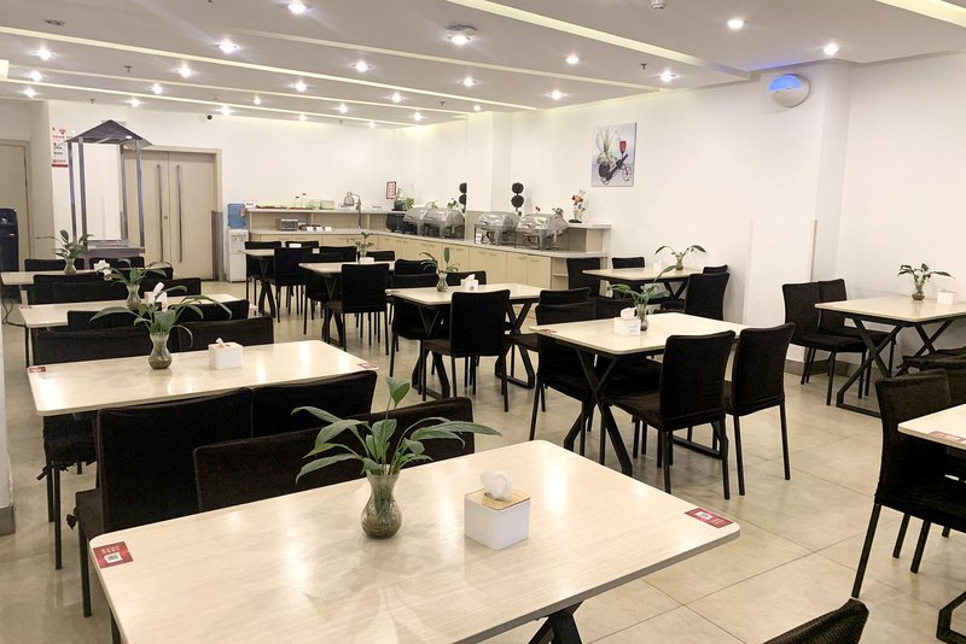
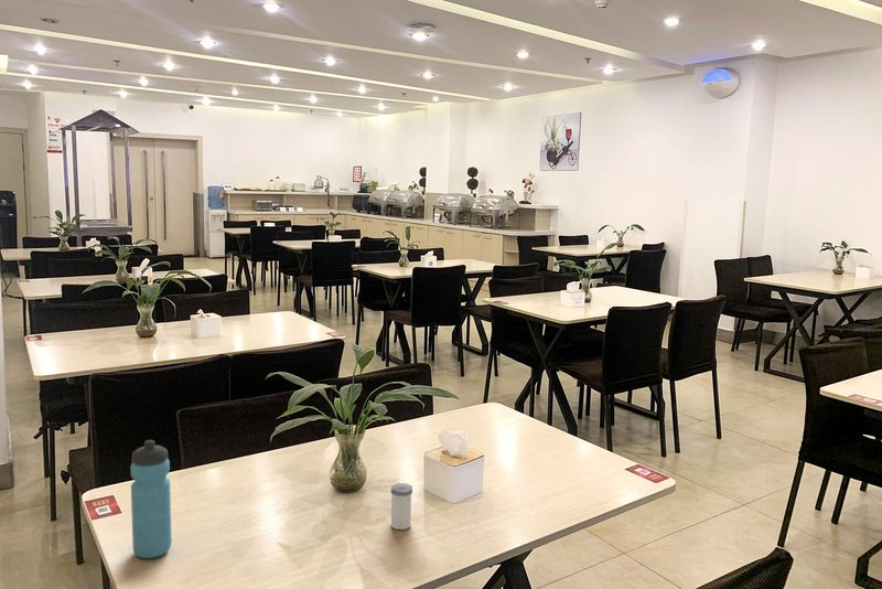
+ water bottle [129,439,173,559]
+ salt shaker [390,482,413,531]
